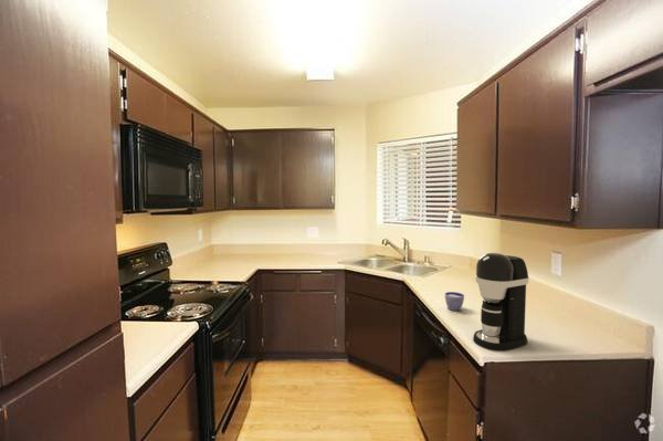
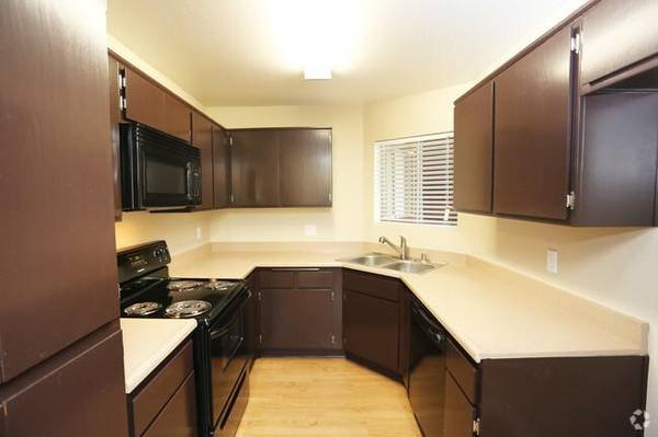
- coffee maker [472,252,530,351]
- cup [444,291,465,312]
